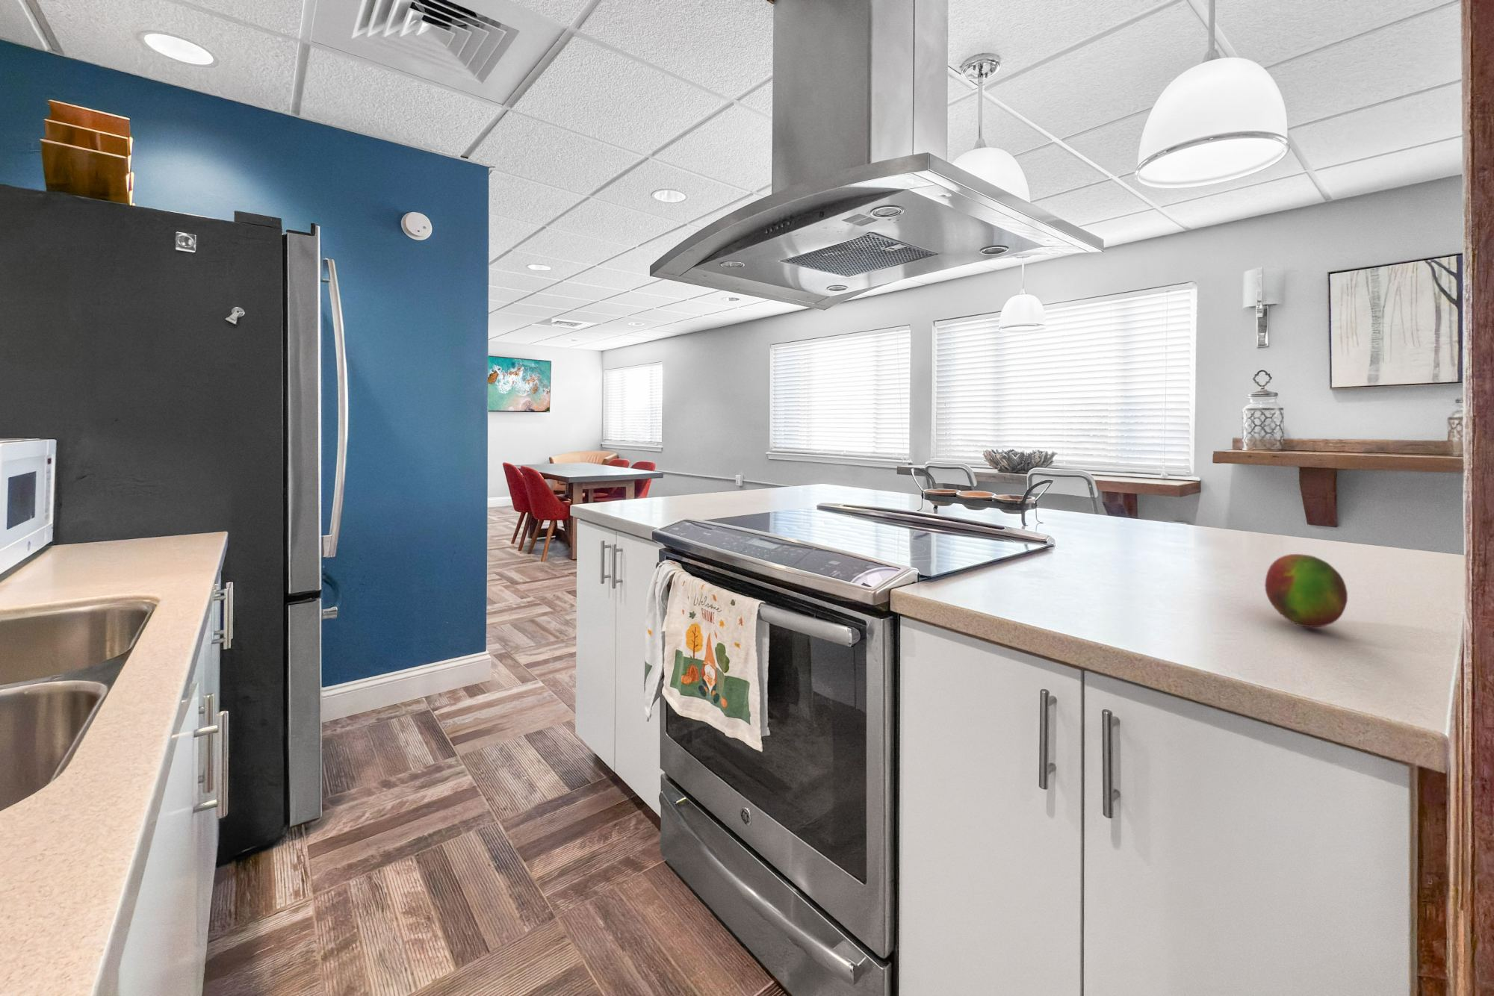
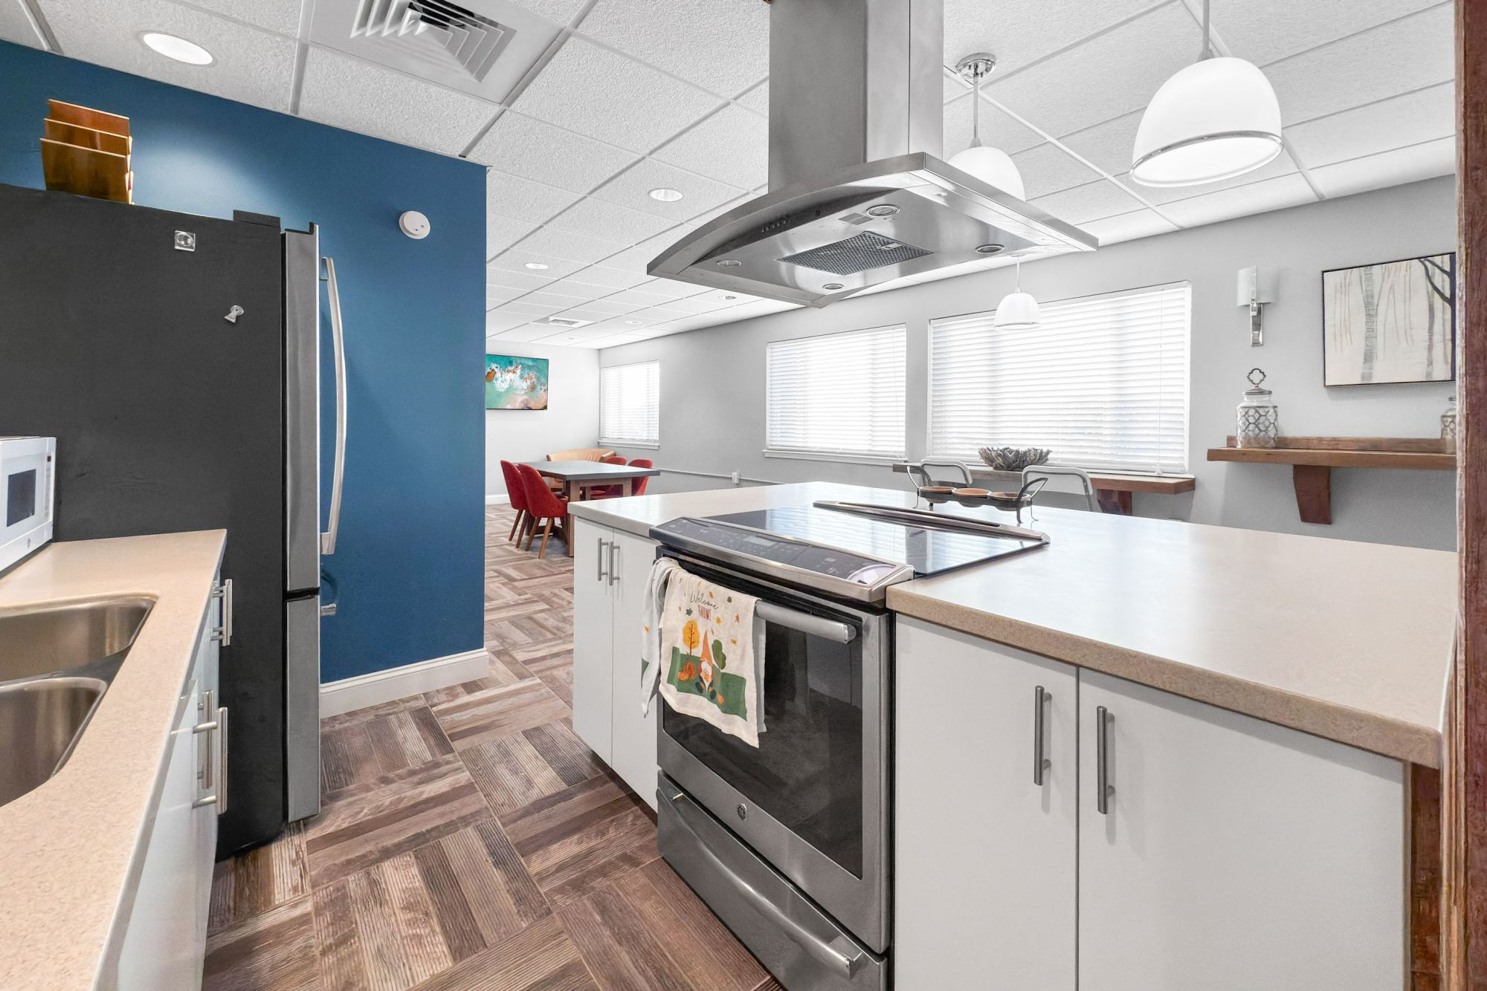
- fruit [1264,554,1348,628]
